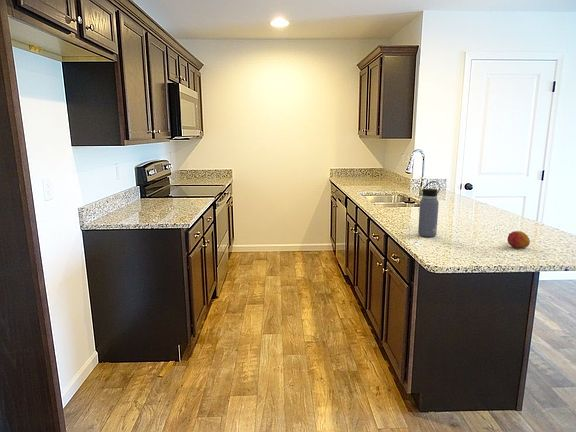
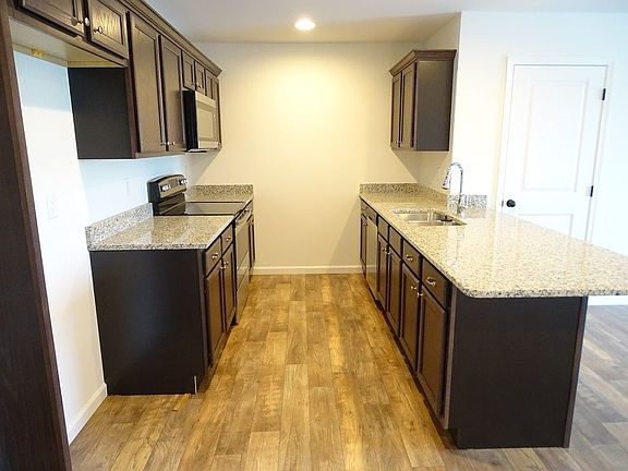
- water bottle [417,180,441,238]
- fruit [506,230,531,249]
